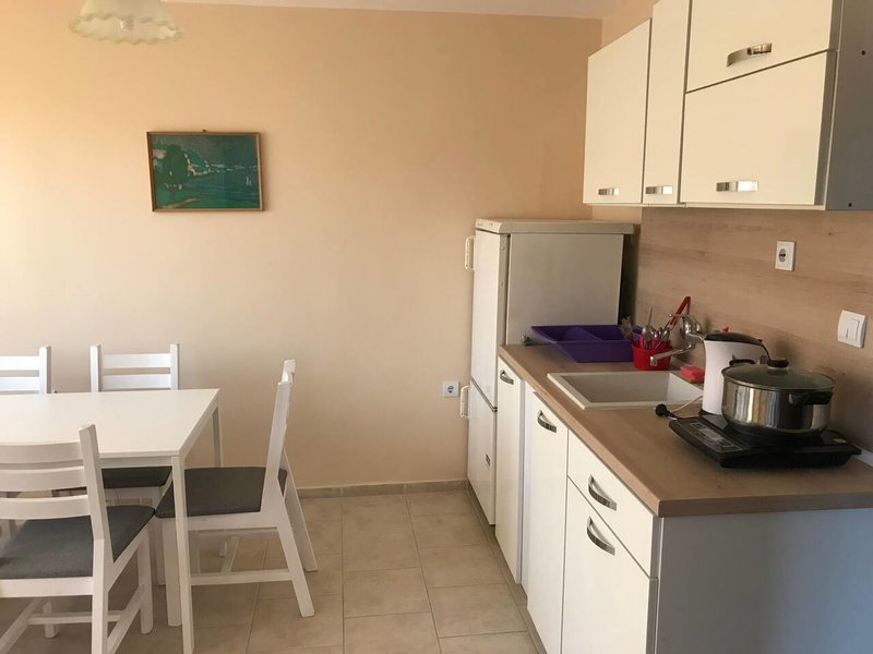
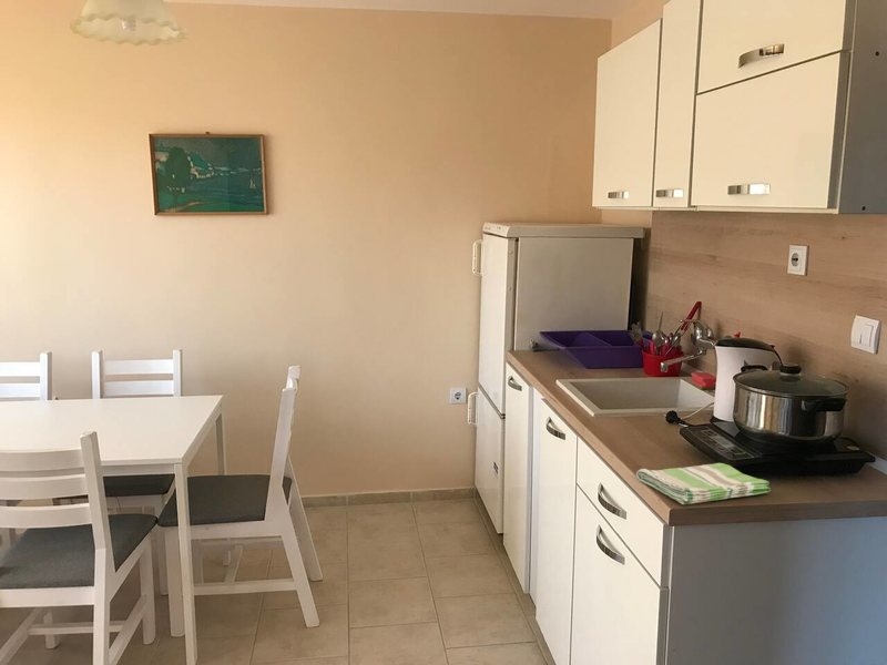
+ dish towel [635,462,772,505]
